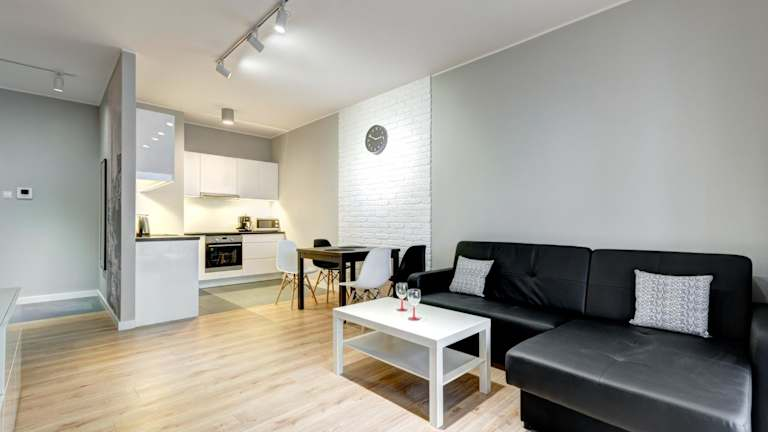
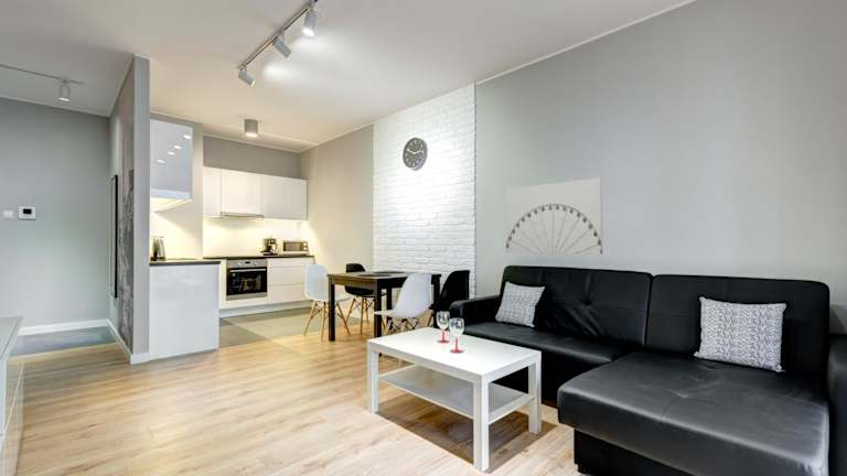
+ wall art [505,176,603,256]
